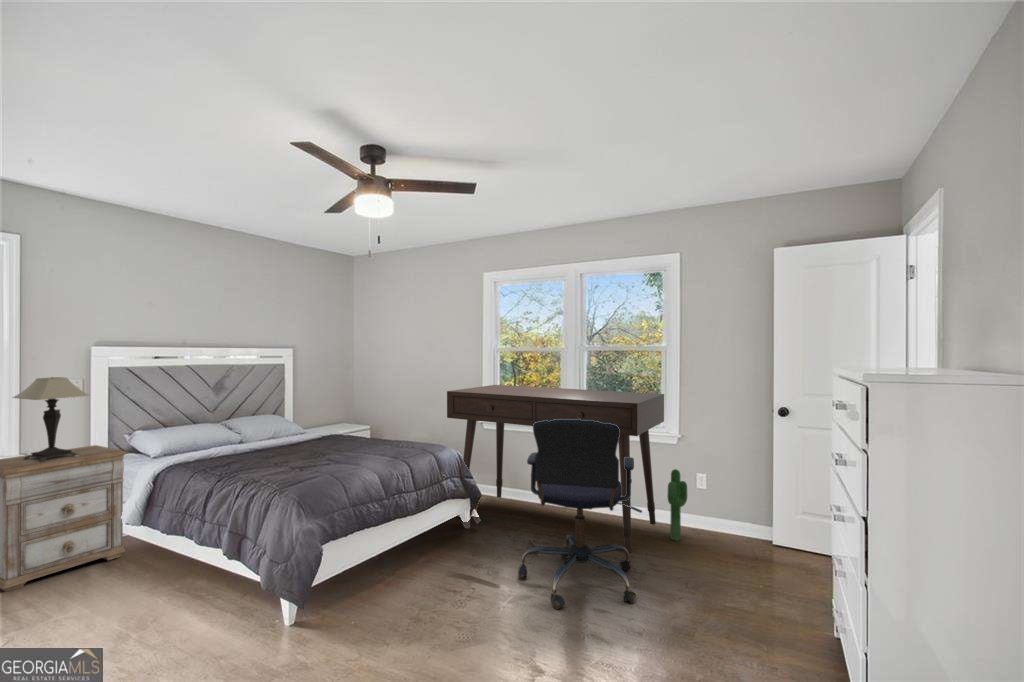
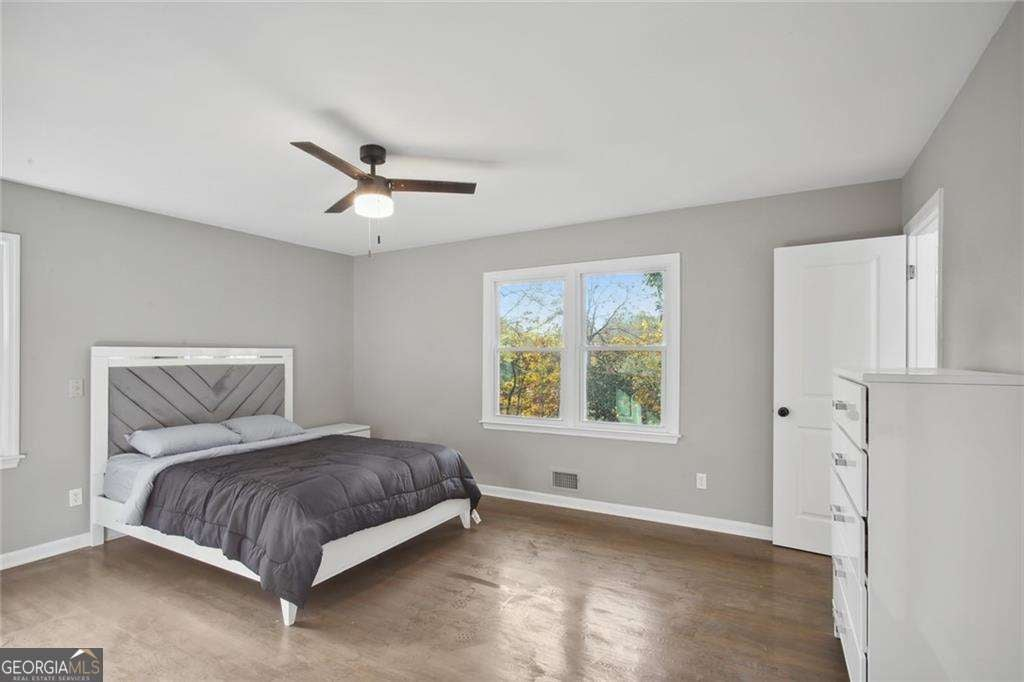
- table lamp [11,376,91,462]
- nightstand [0,444,129,593]
- office chair [517,419,643,611]
- desk [446,384,665,554]
- decorative plant [667,468,688,541]
